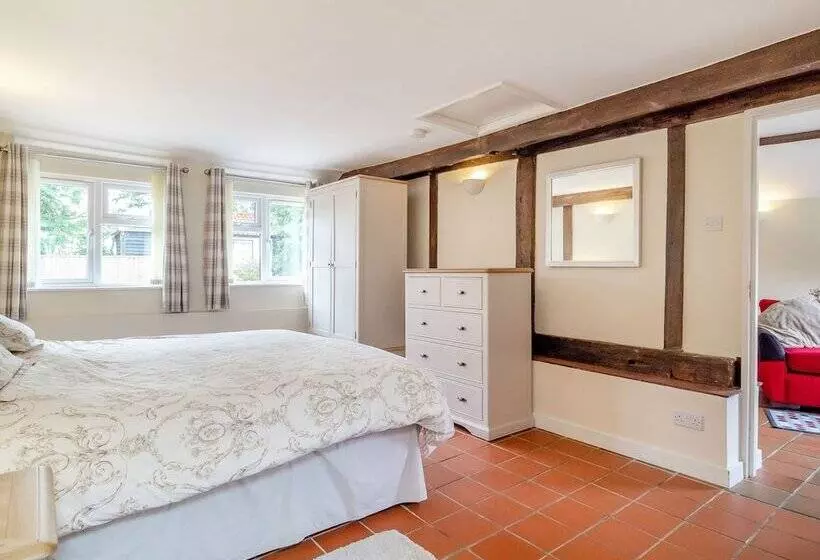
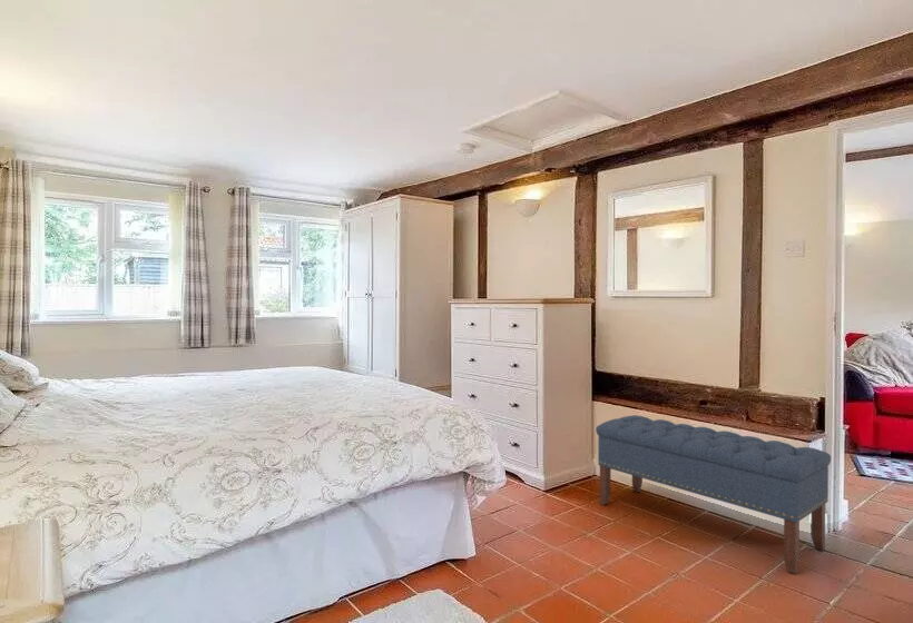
+ bench [595,414,832,575]
